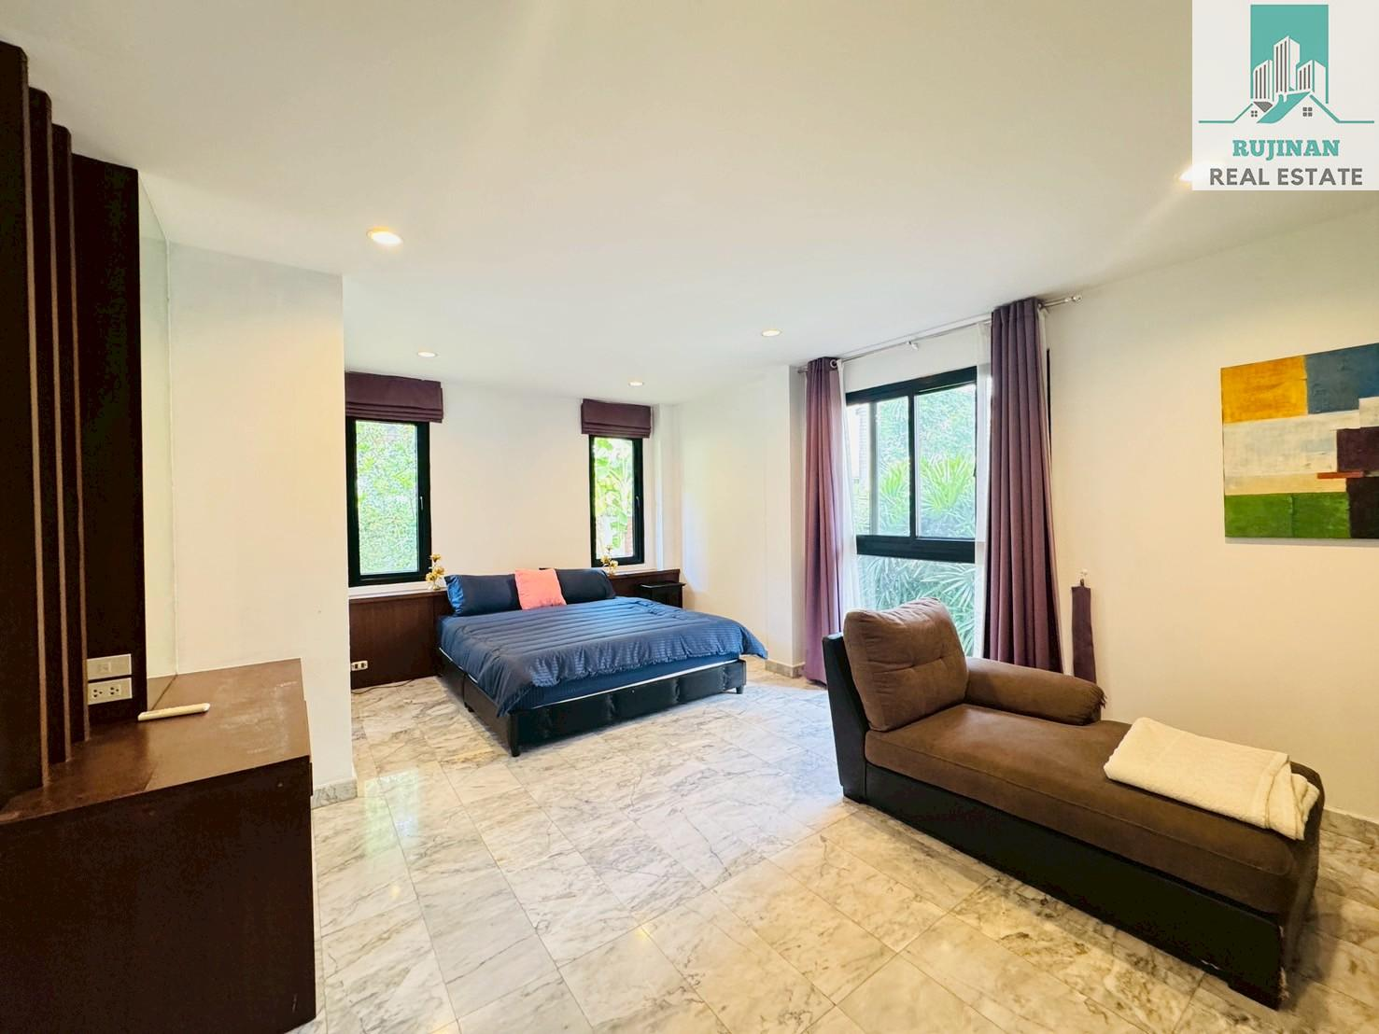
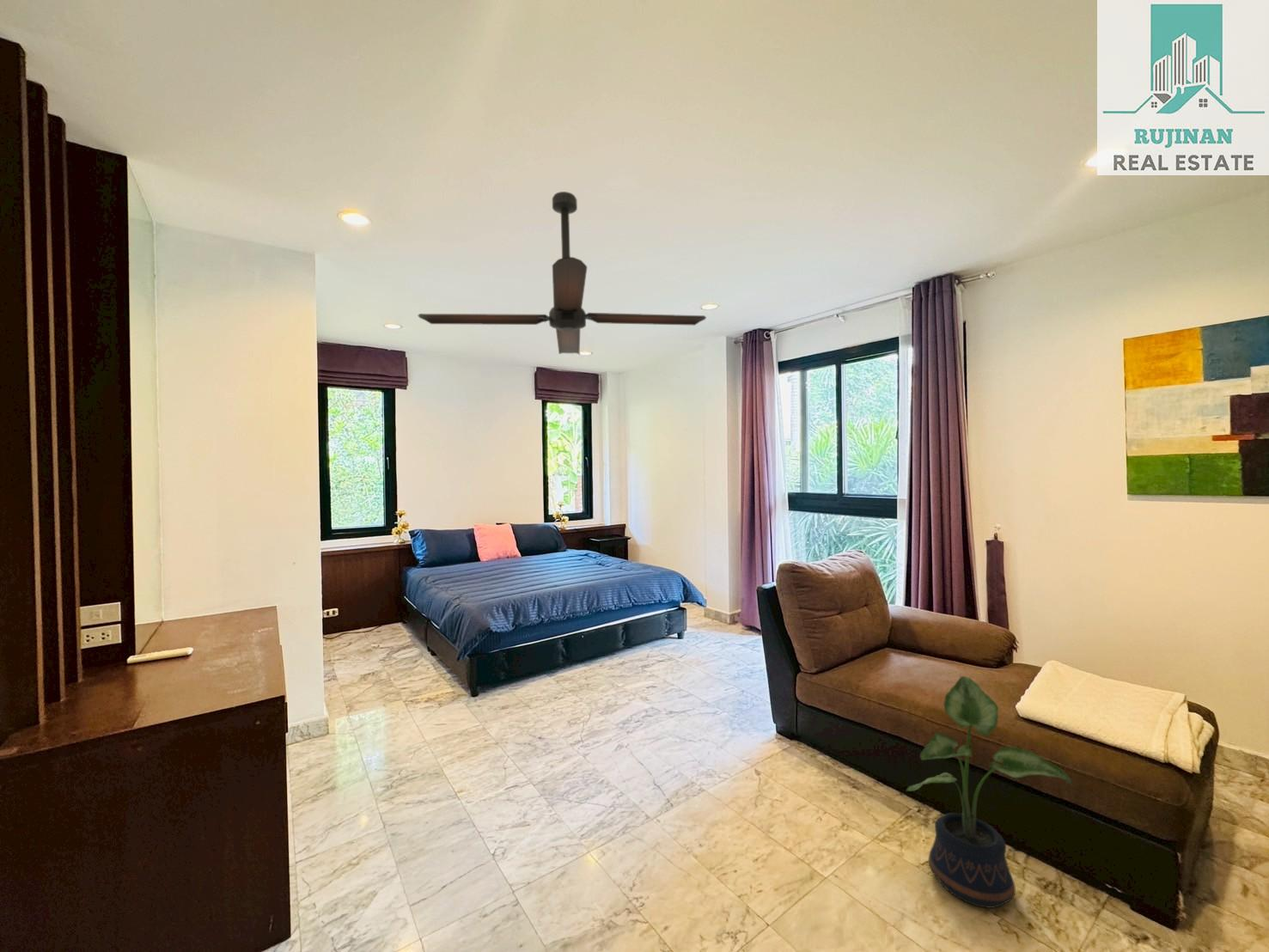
+ potted plant [905,675,1074,909]
+ ceiling fan [418,191,707,355]
